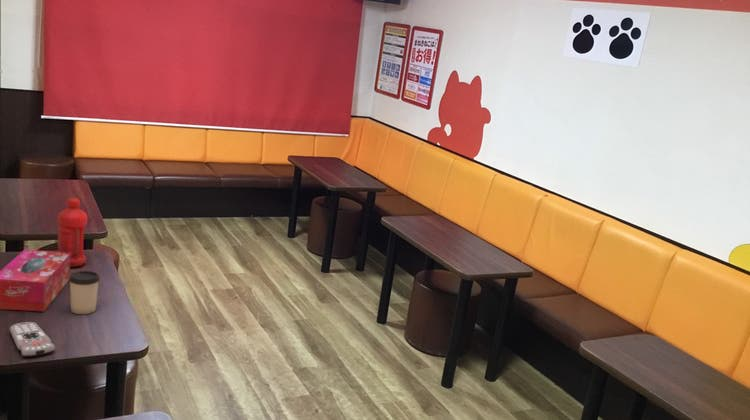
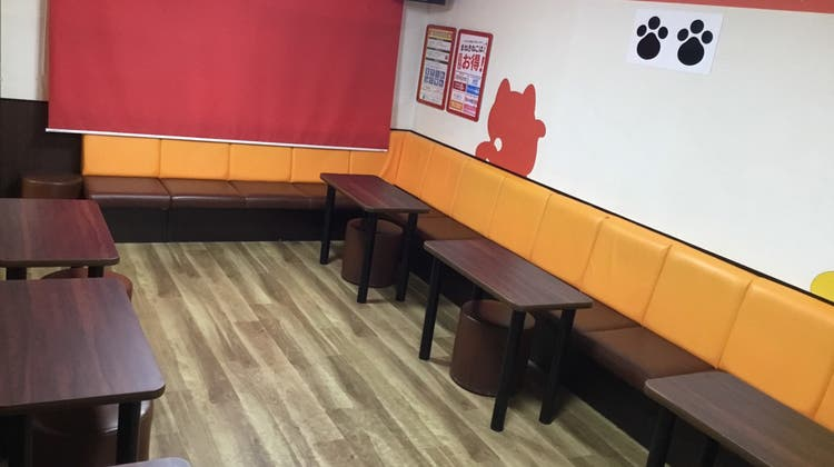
- tissue box [0,248,71,313]
- remote control [9,321,56,358]
- cup [69,270,101,315]
- water bottle [57,197,88,268]
